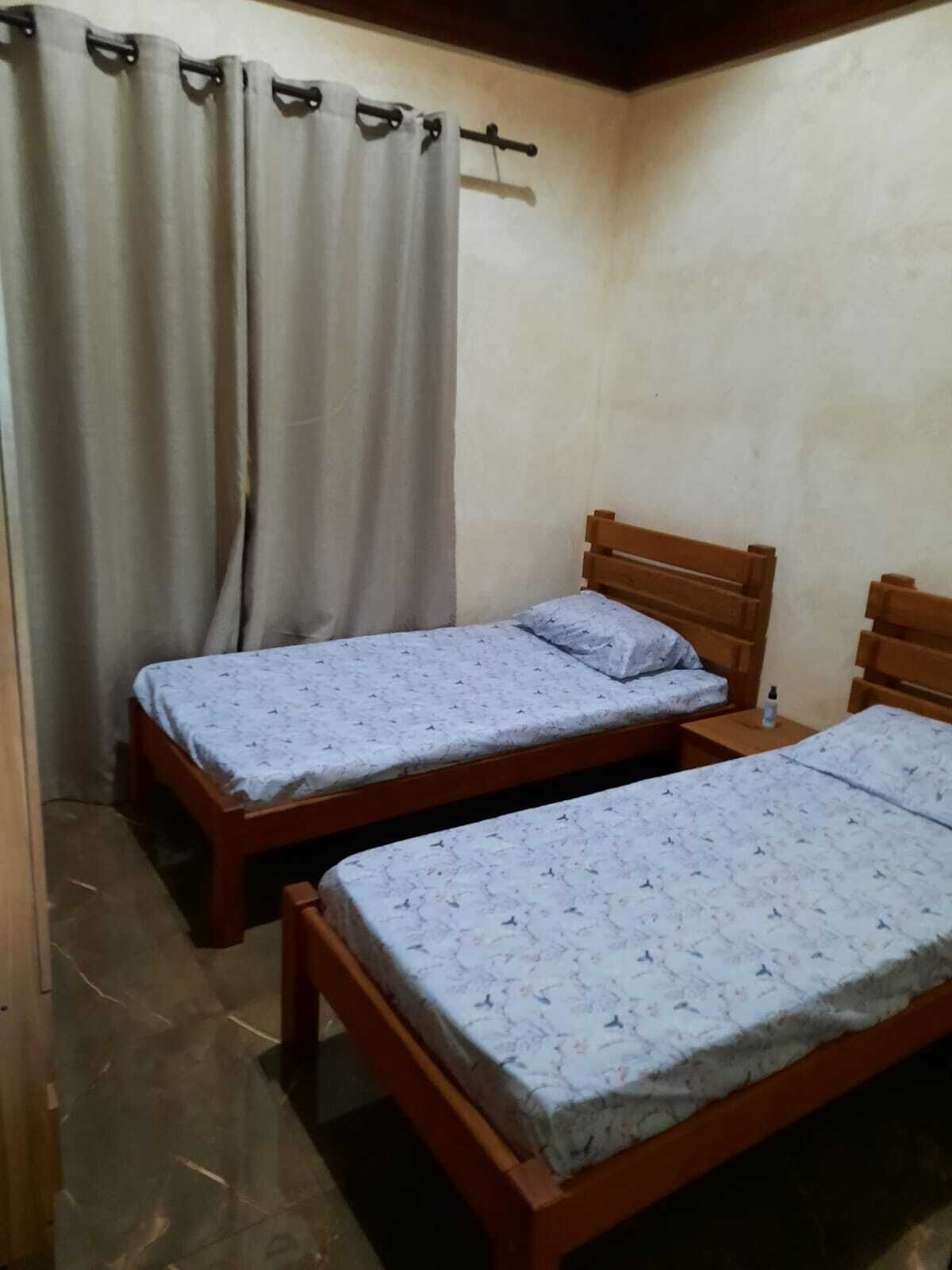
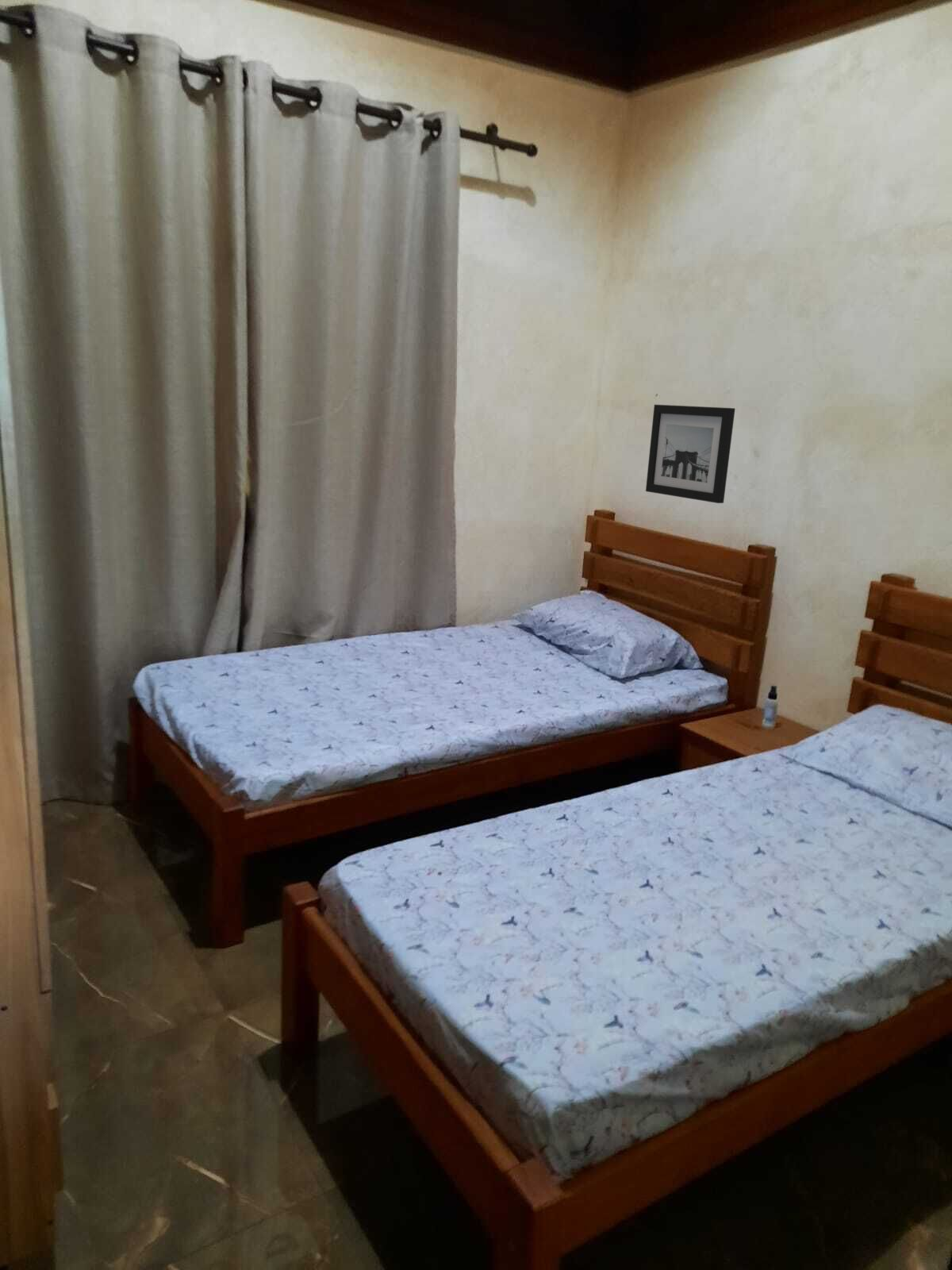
+ wall art [645,404,736,504]
